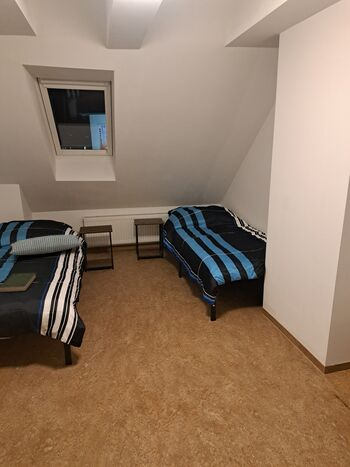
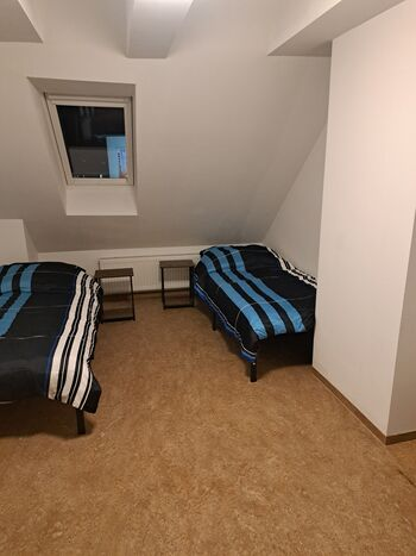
- pillow [9,234,83,256]
- book [0,272,37,293]
